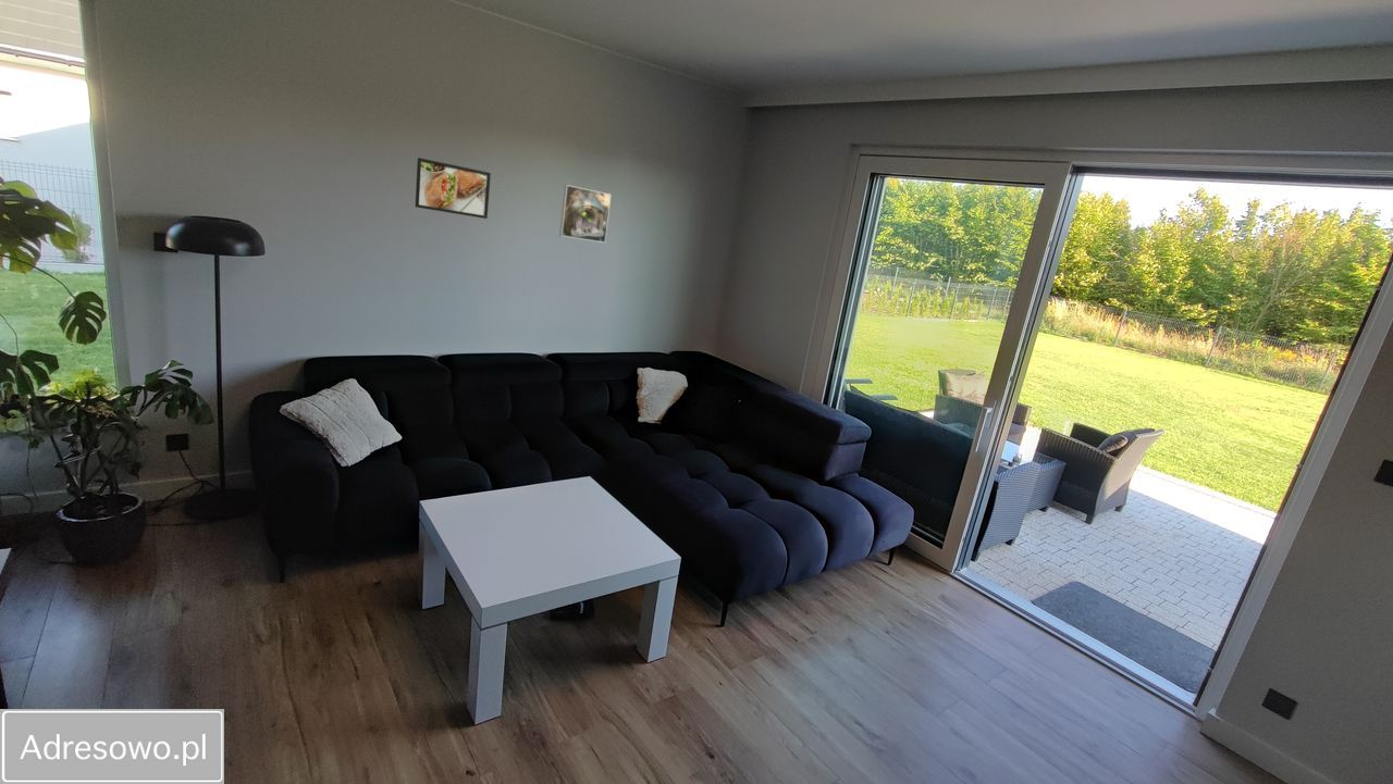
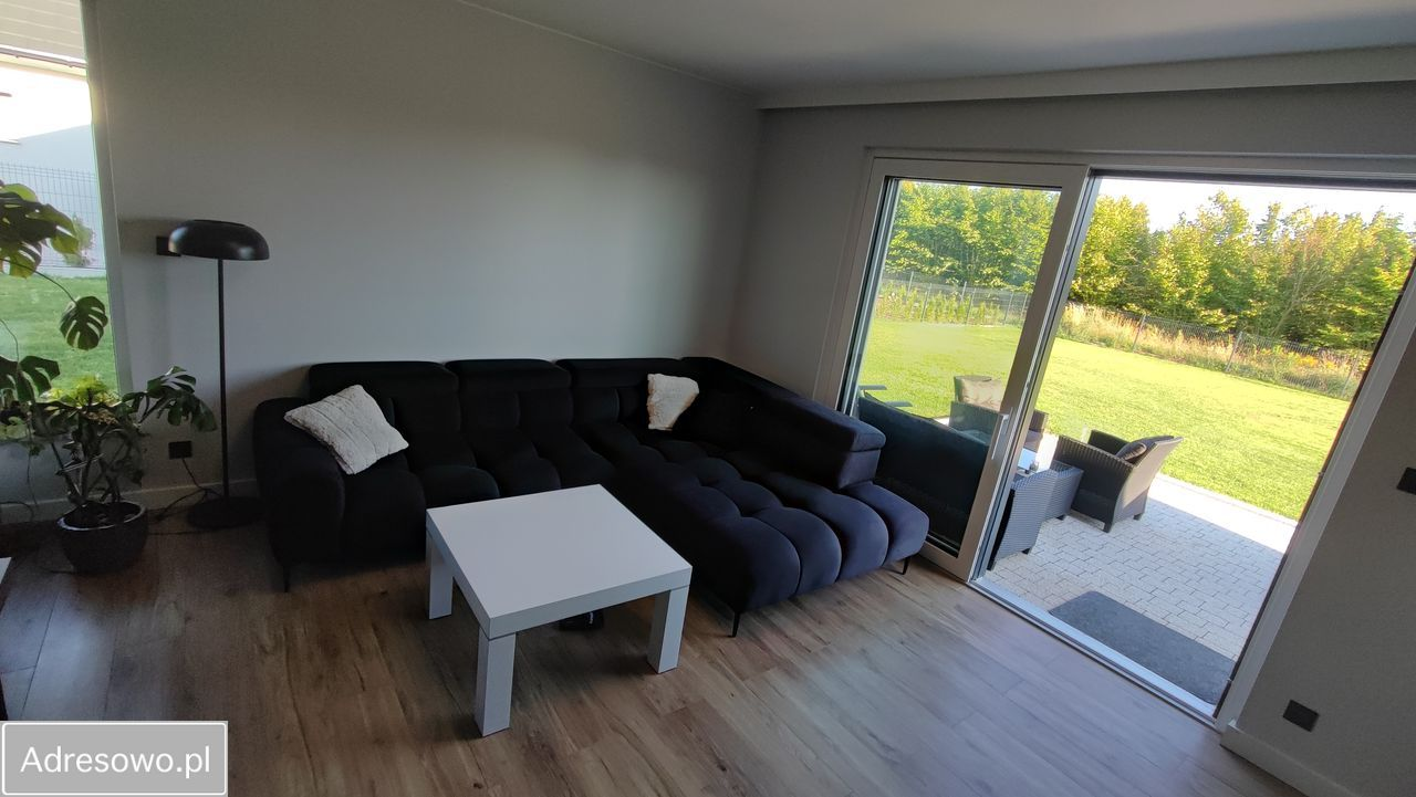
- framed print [558,184,613,244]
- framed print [415,157,492,220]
